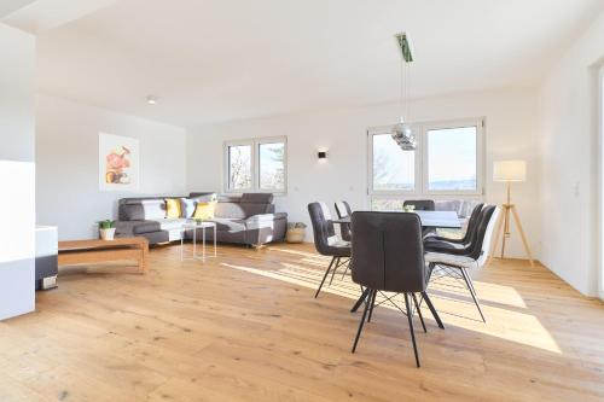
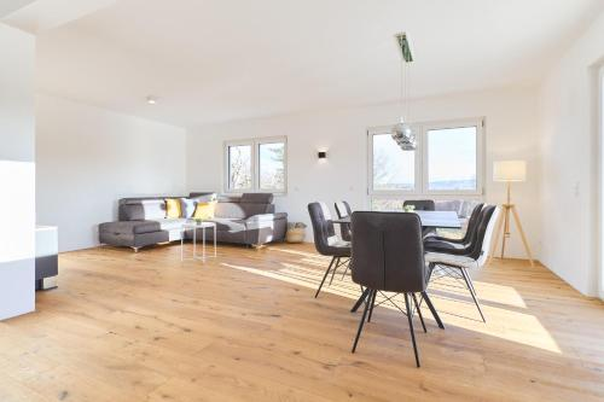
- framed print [98,132,139,192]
- coffee table [57,235,150,275]
- potted plant [94,219,121,240]
